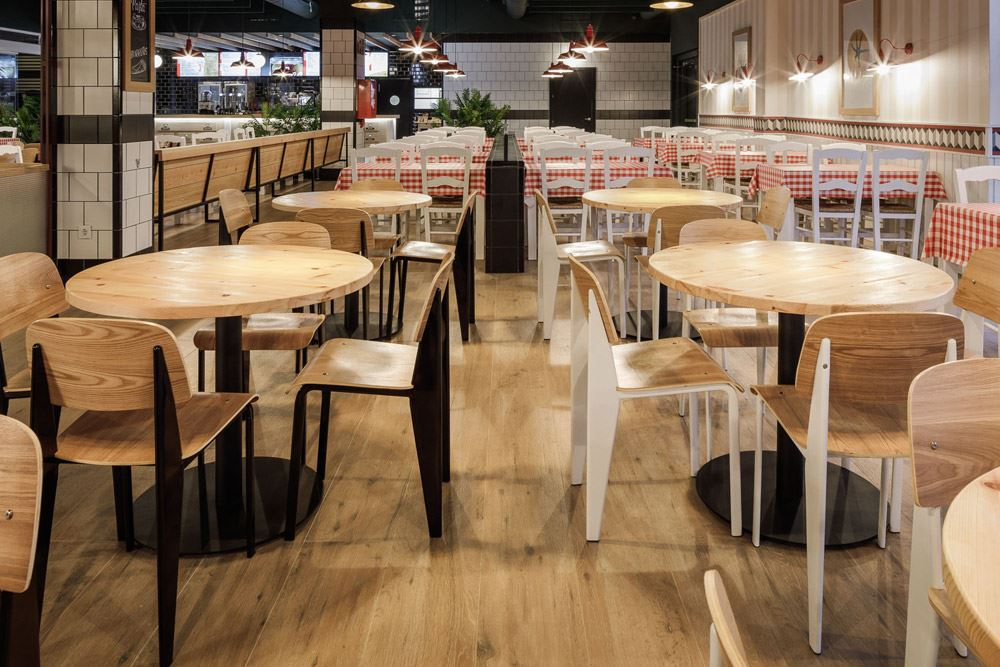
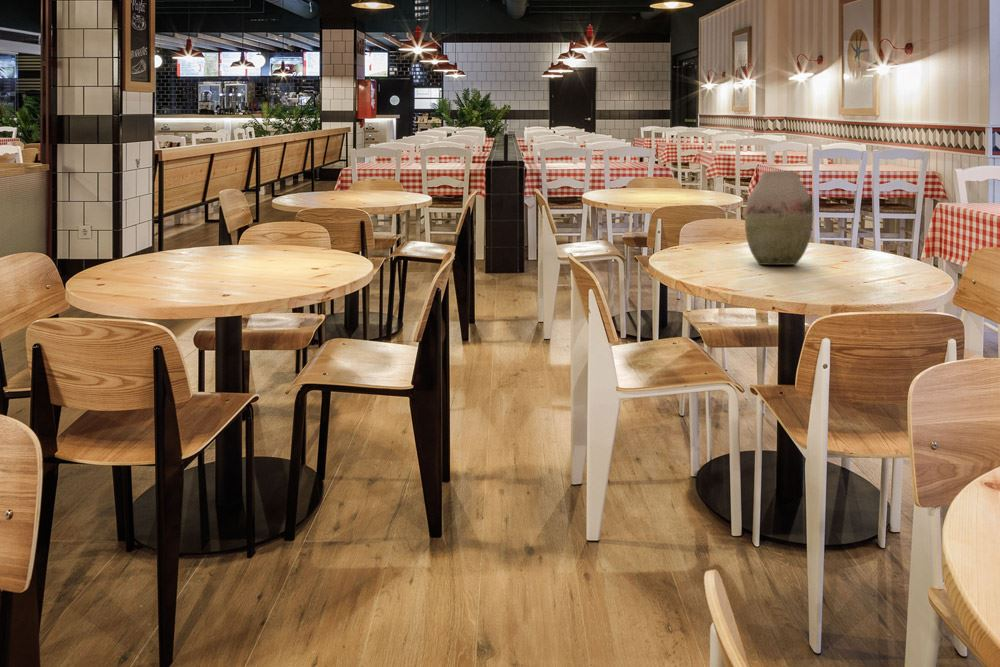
+ vase [744,170,814,266]
